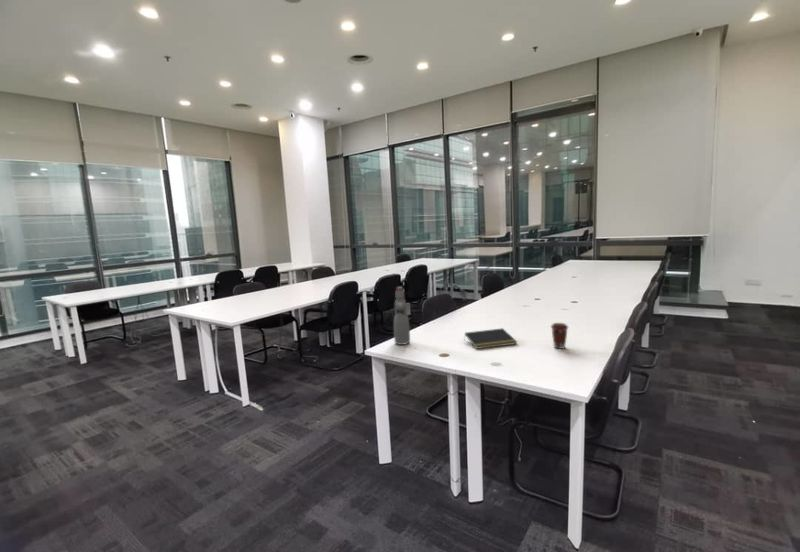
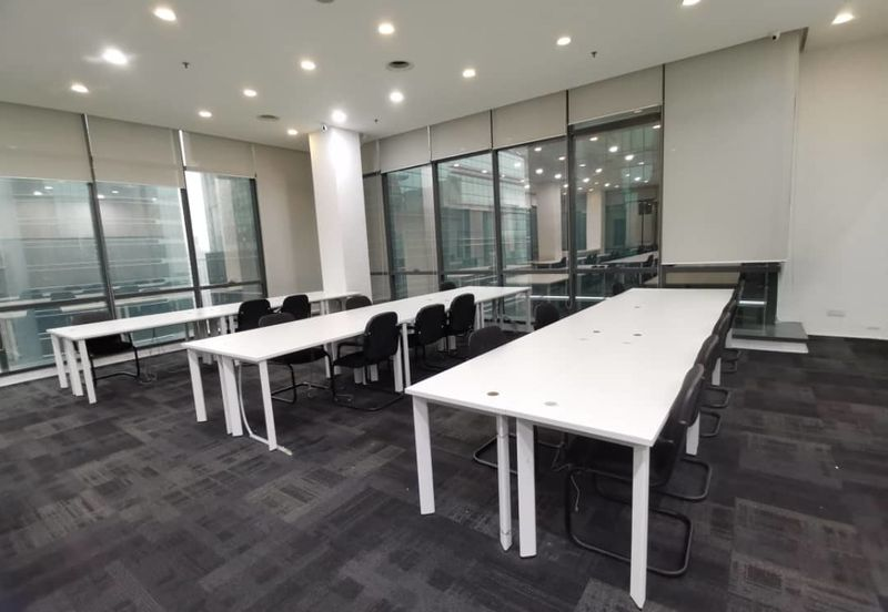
- bottle [393,286,411,346]
- coffee cup [550,322,569,350]
- notepad [463,327,518,350]
